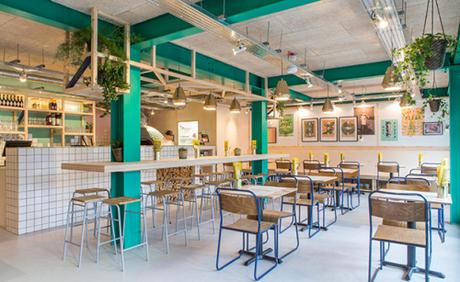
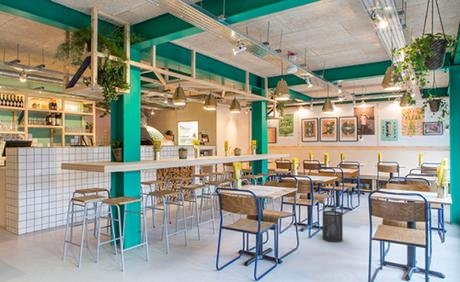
+ trash can [322,210,344,243]
